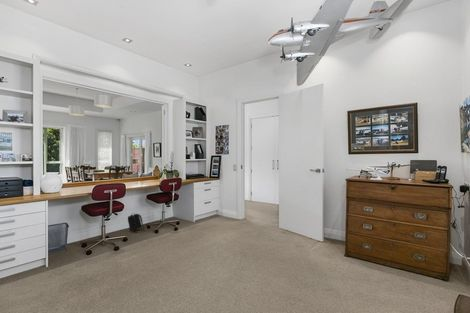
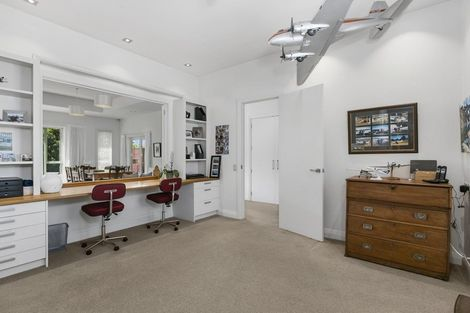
- backpack [127,213,145,234]
